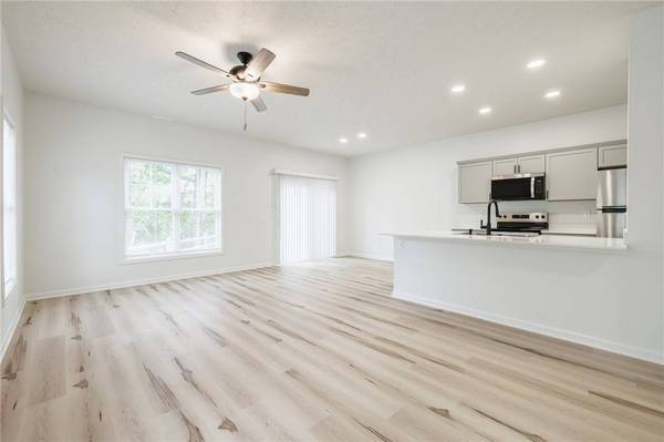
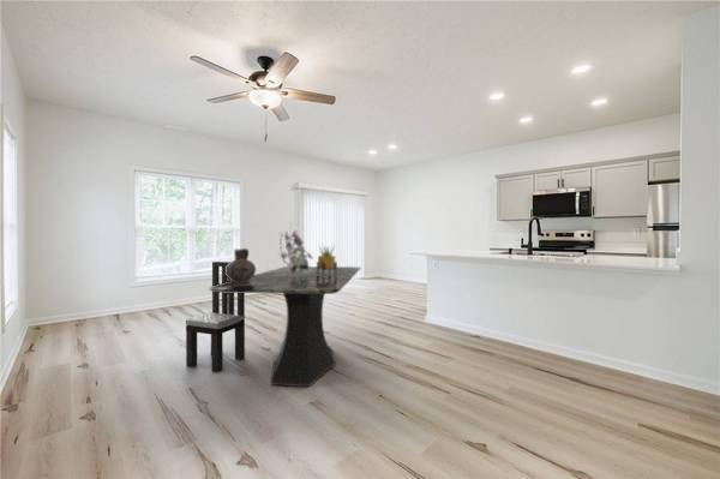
+ bouquet [264,223,314,276]
+ dining table [208,265,362,388]
+ dining chair [185,261,246,373]
+ ceramic jug [226,247,257,283]
+ potted plant [316,243,338,277]
